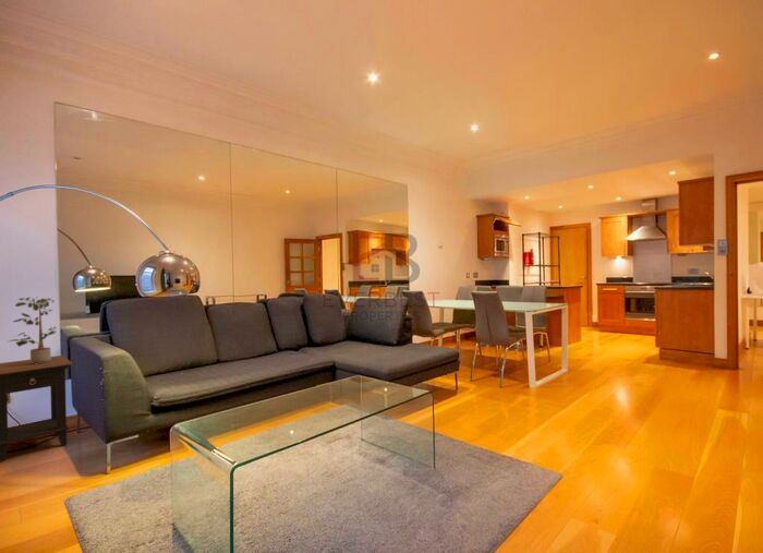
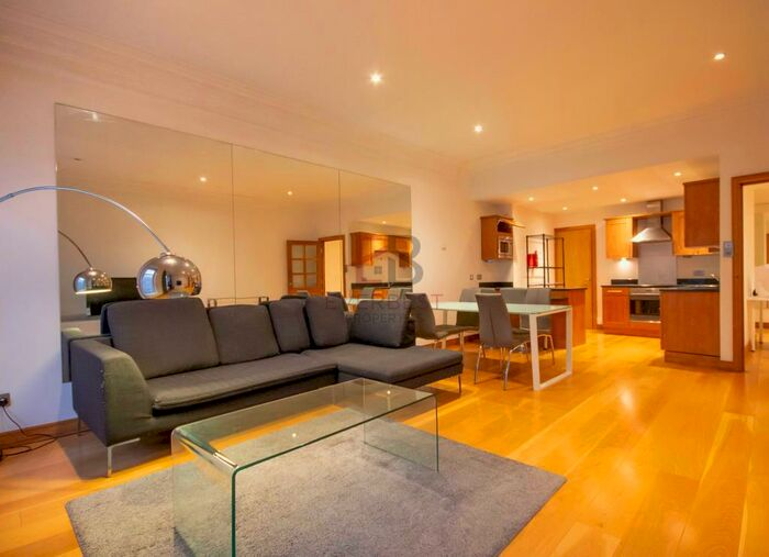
- potted plant [8,296,58,364]
- side table [0,354,74,462]
